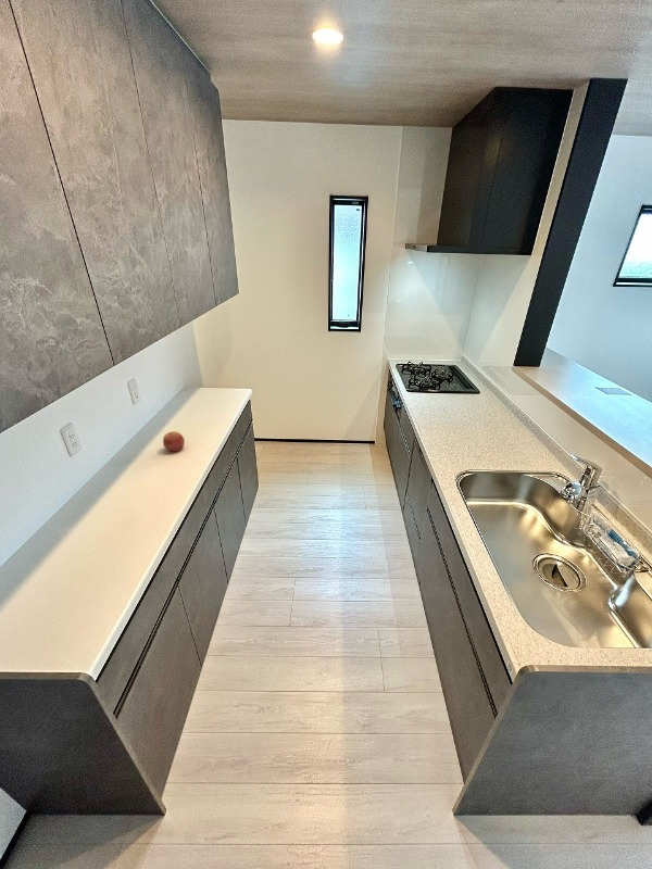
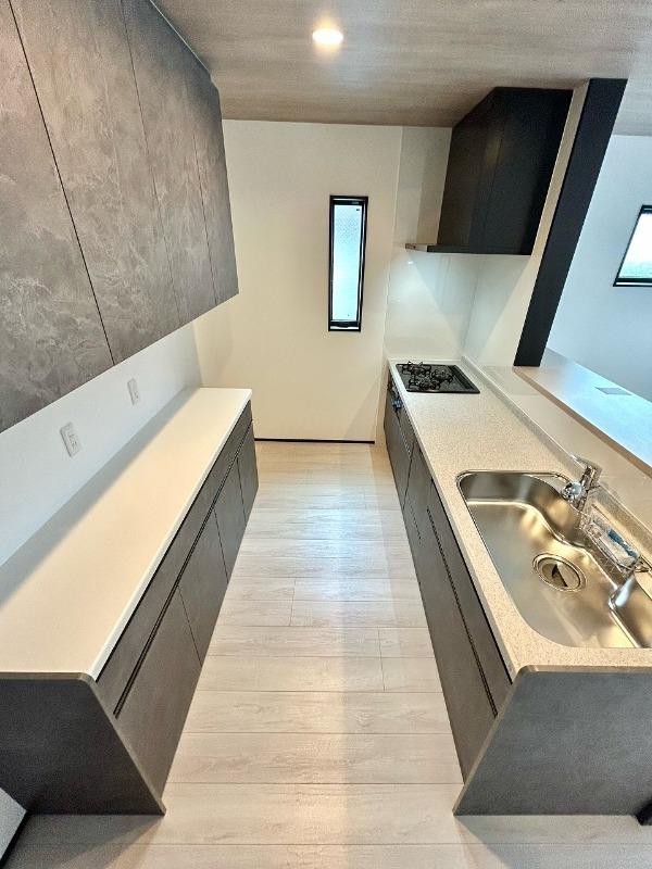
- apple [162,430,186,452]
